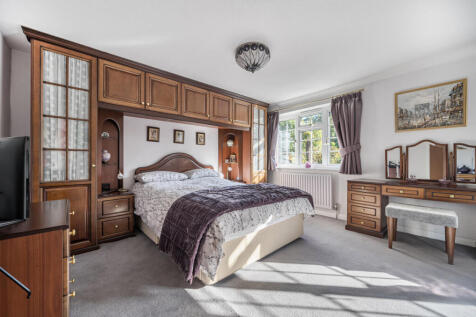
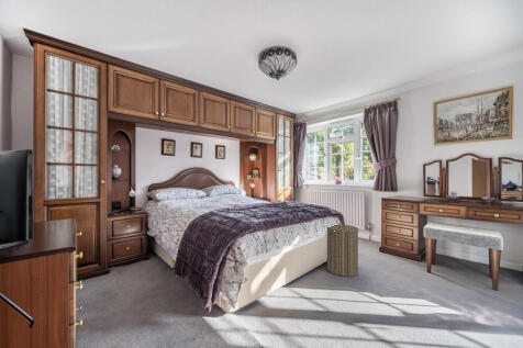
+ laundry hamper [326,220,359,278]
